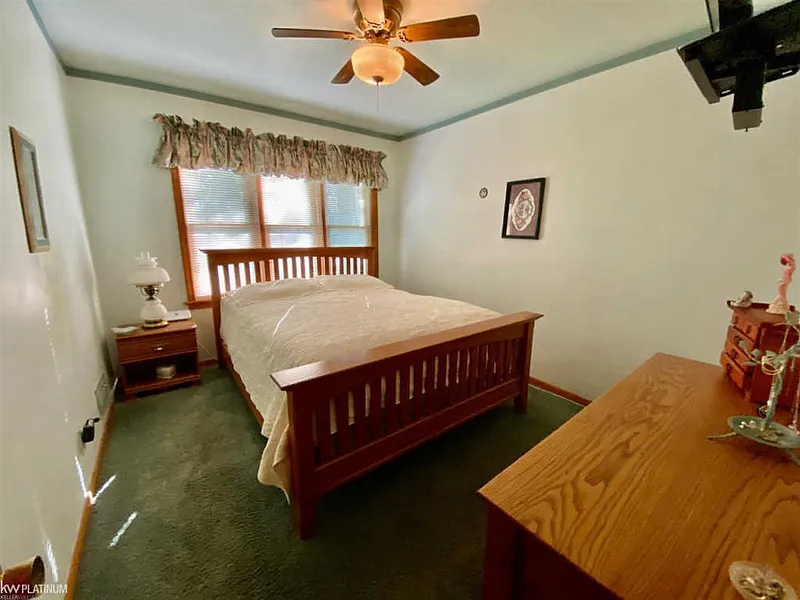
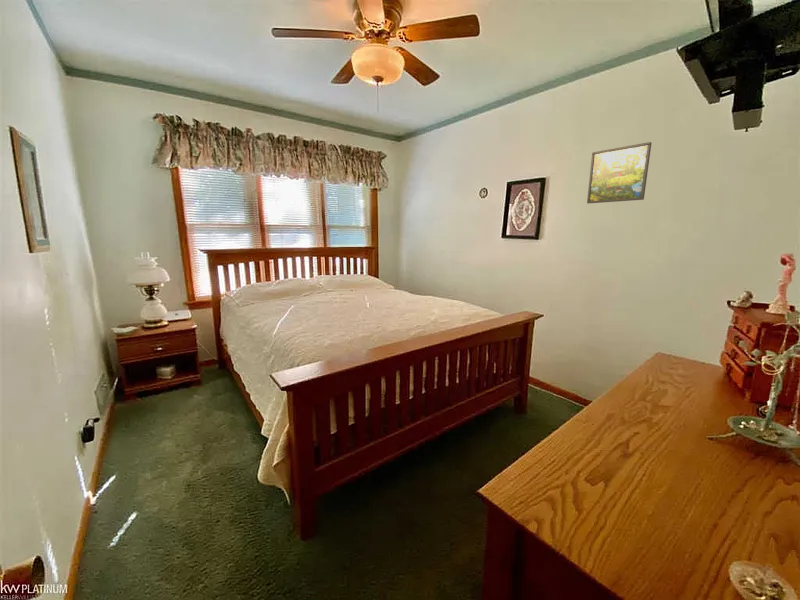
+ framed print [586,141,653,204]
